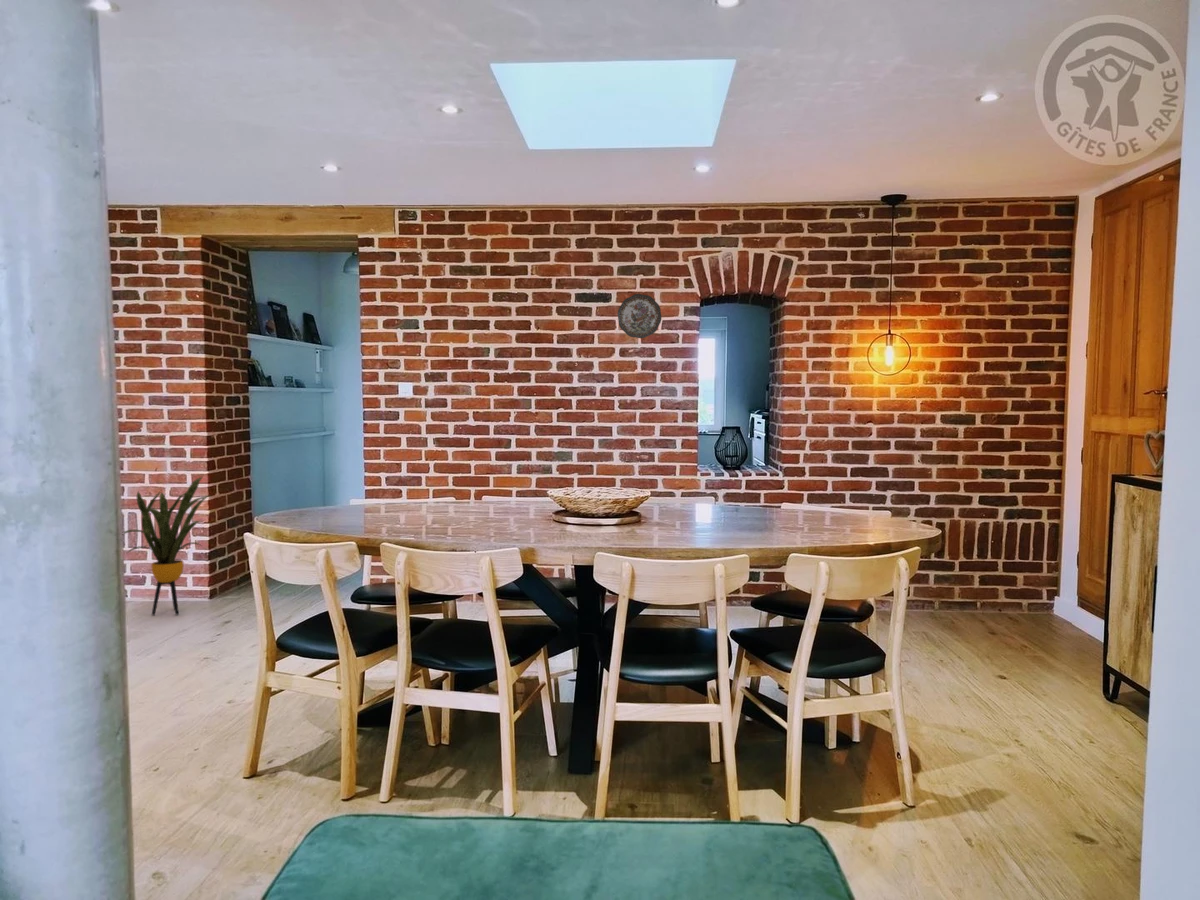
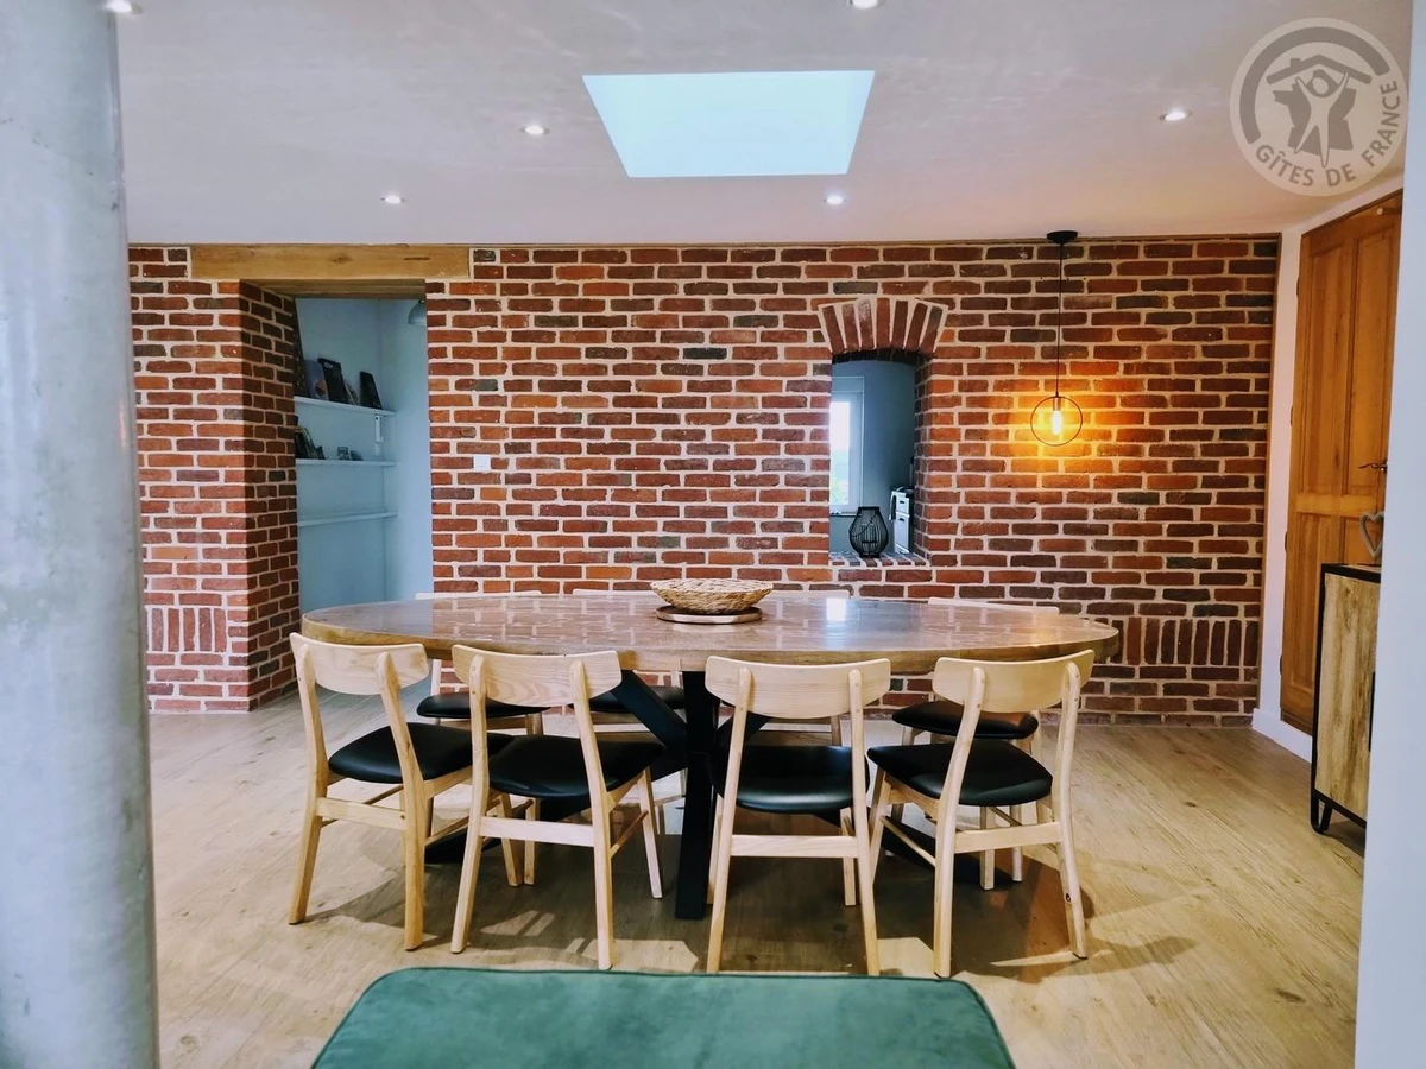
- house plant [123,476,214,616]
- decorative plate [617,293,662,339]
